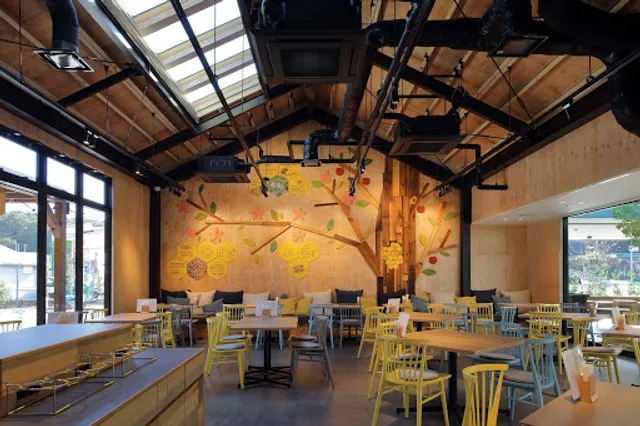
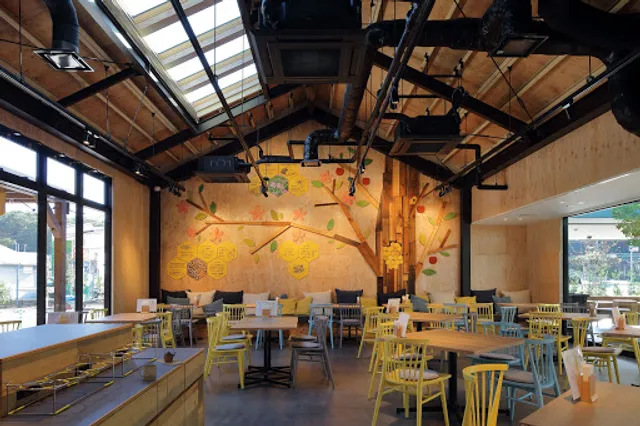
+ cup [138,363,158,382]
+ teapot [155,347,183,366]
